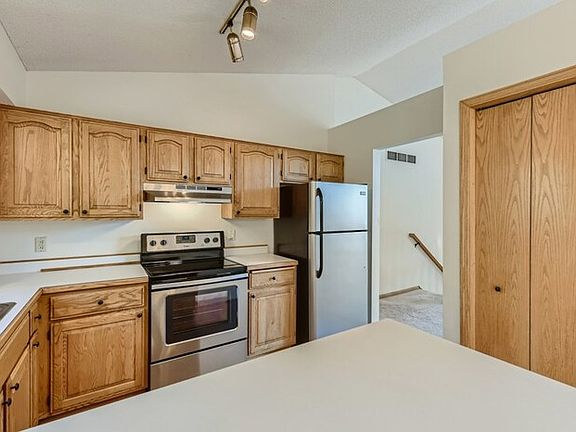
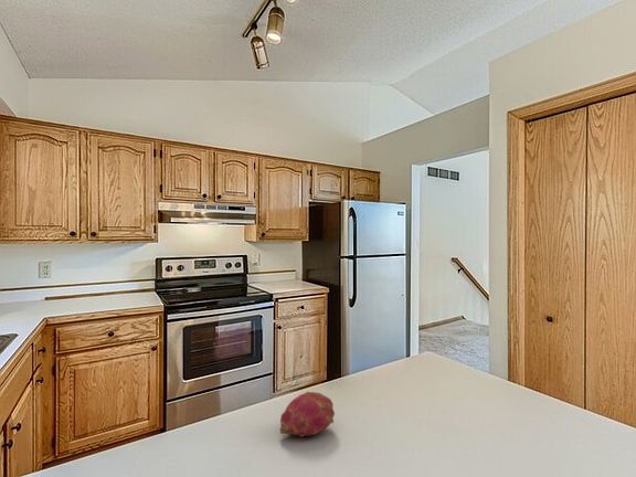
+ fruit [278,391,336,438]
